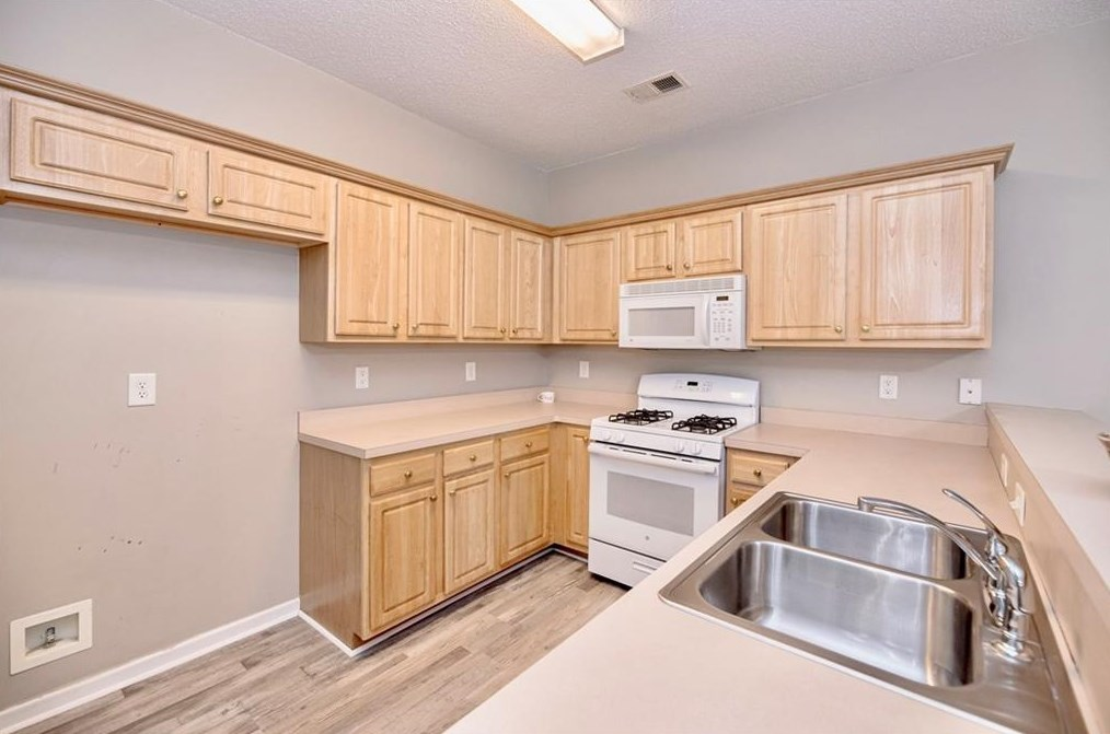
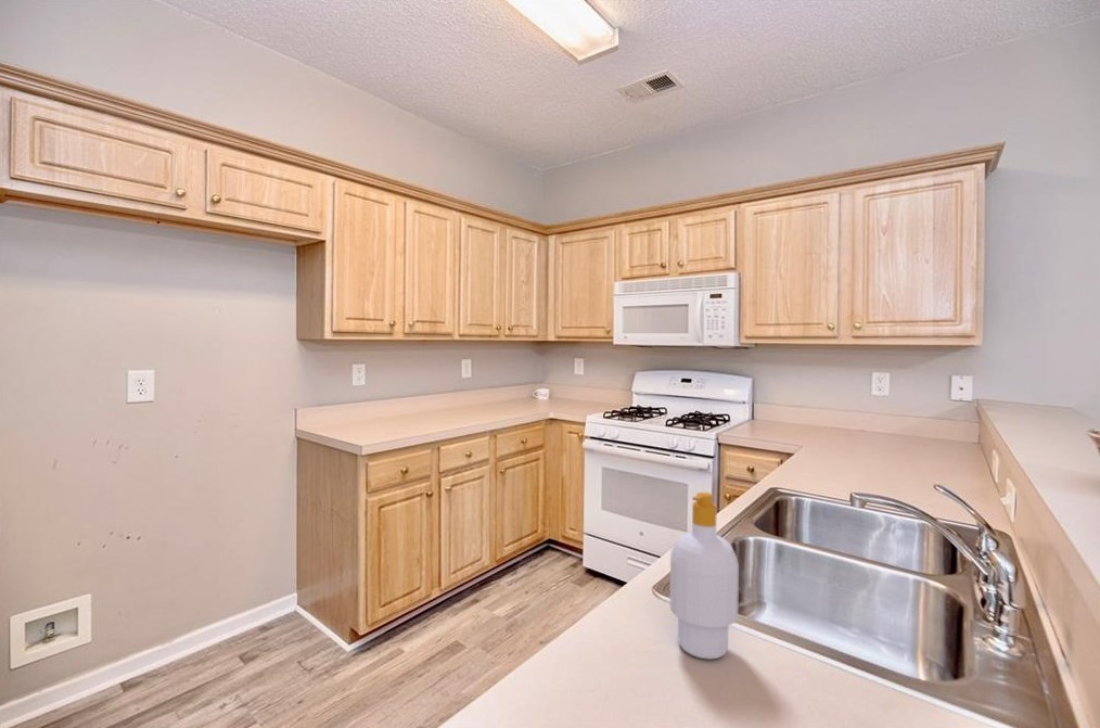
+ soap bottle [668,491,740,661]
